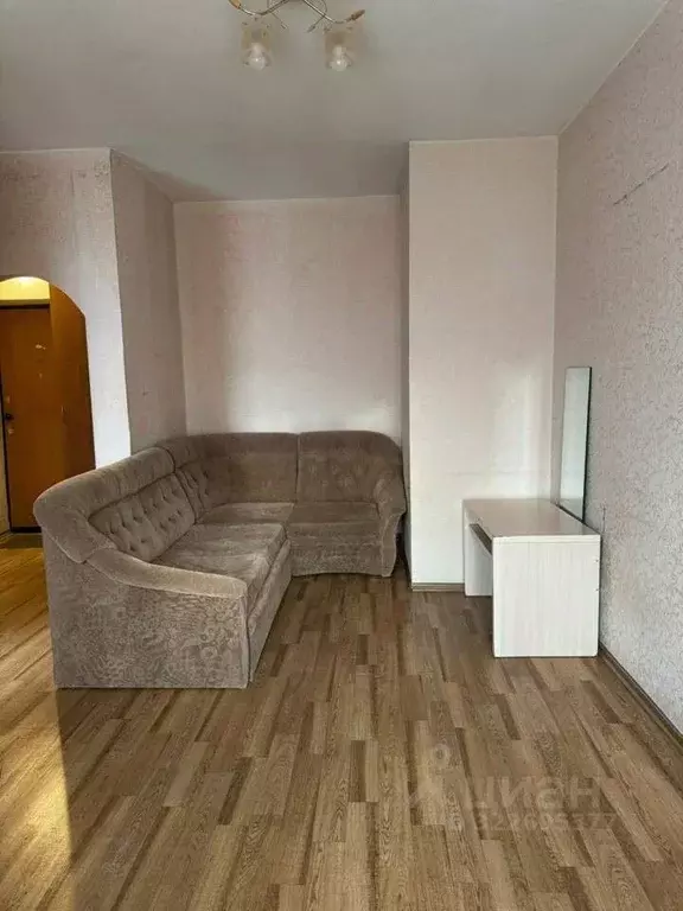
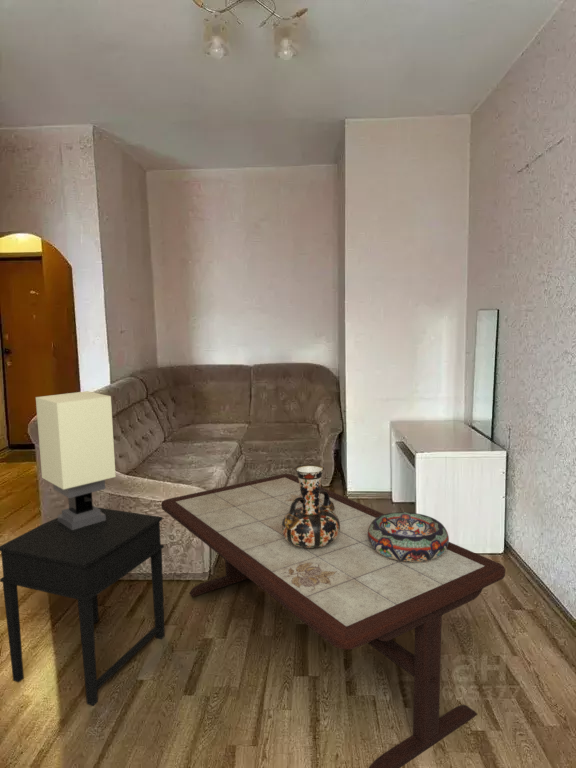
+ decorative vase [282,463,340,549]
+ side table [0,506,166,707]
+ table lamp [35,390,117,530]
+ coffee table [160,473,506,768]
+ decorative bowl [368,511,450,562]
